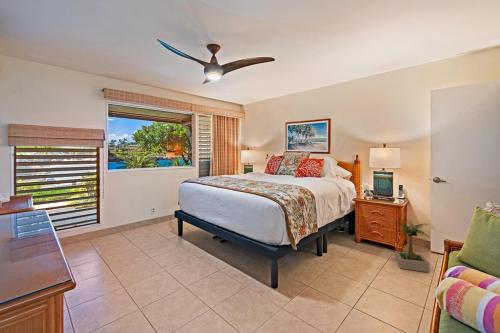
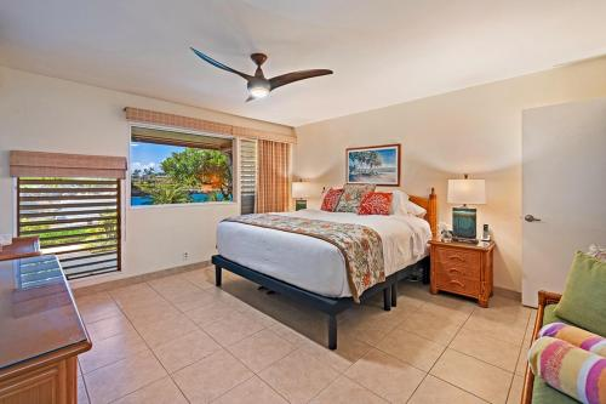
- potted plant [392,218,430,273]
